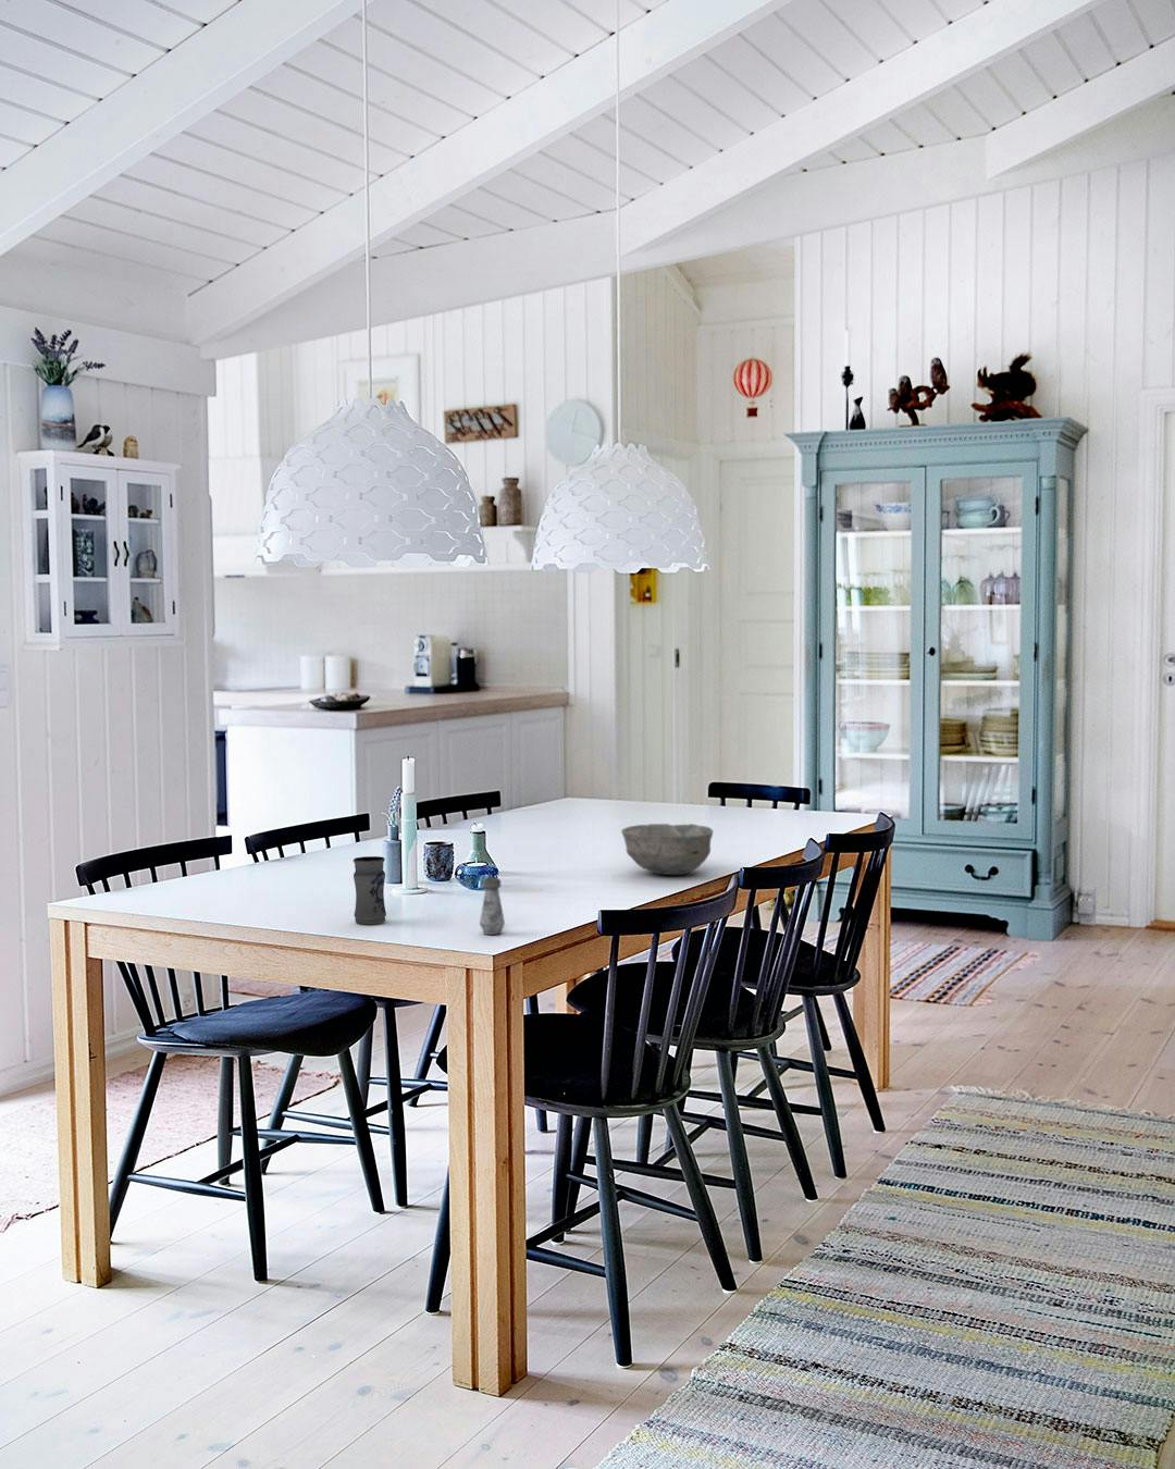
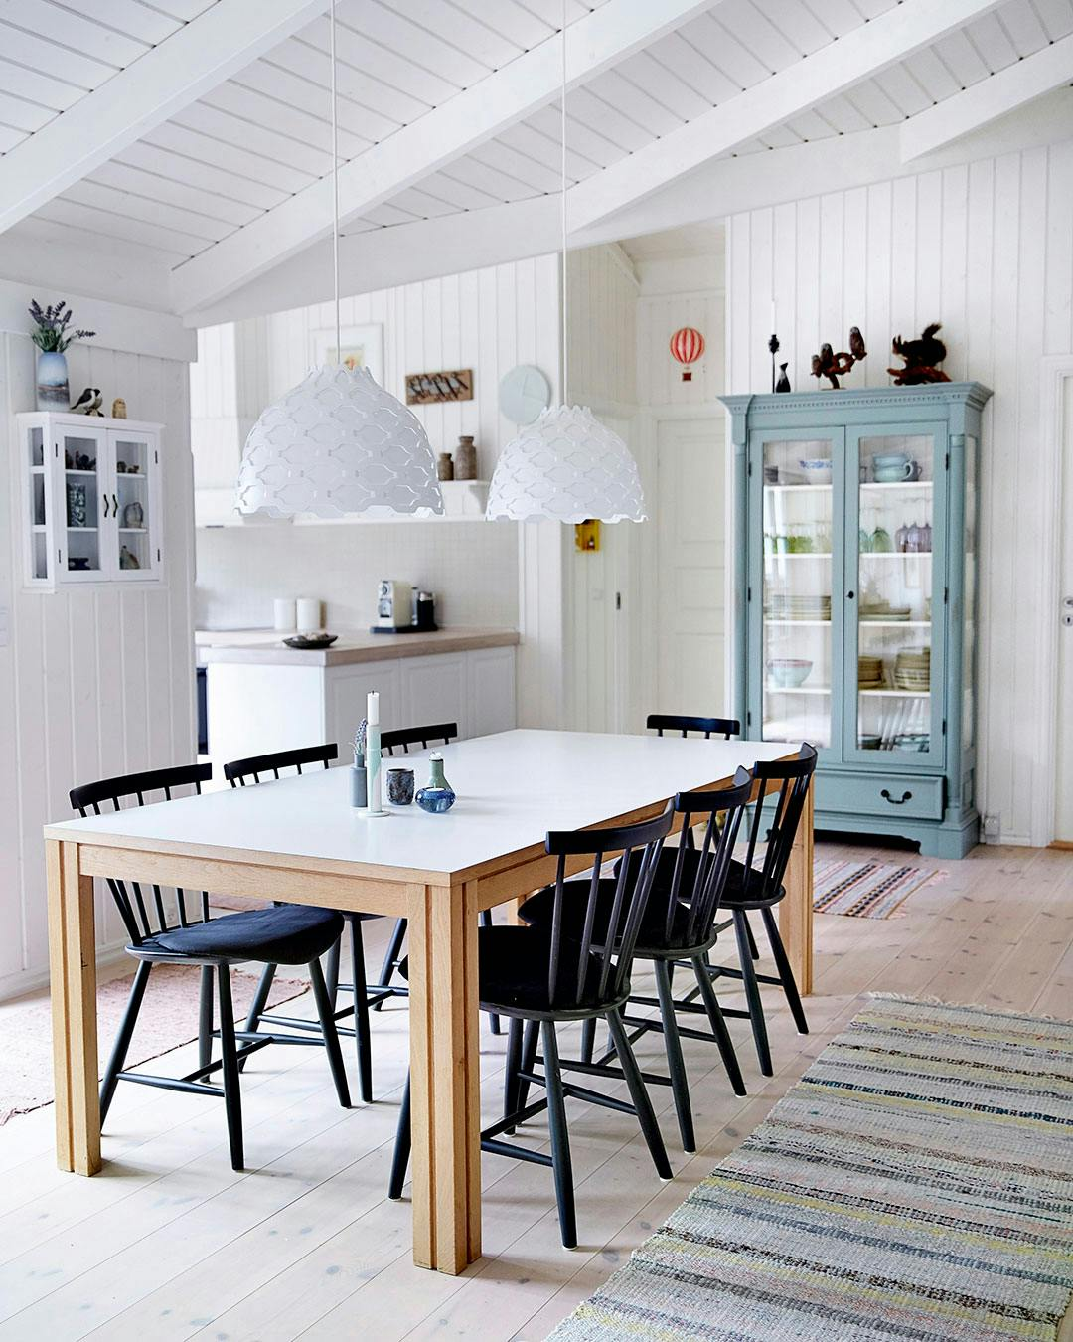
- salt shaker [478,875,506,935]
- jar [352,855,387,925]
- bowl [620,823,715,875]
